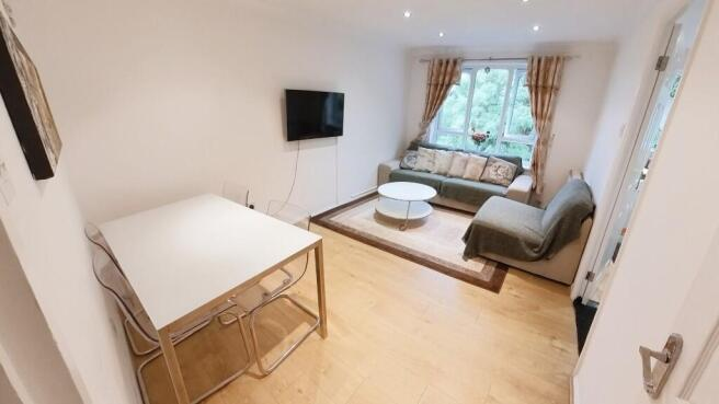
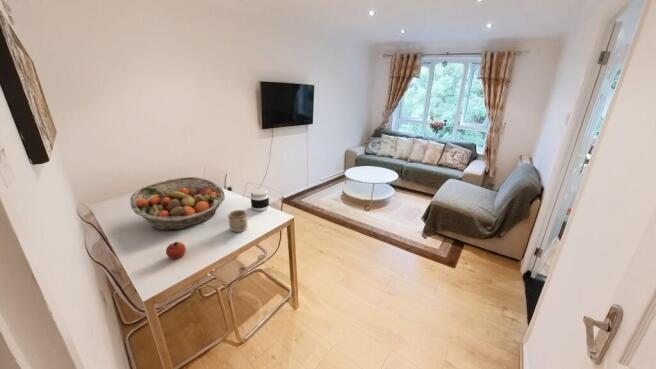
+ jar [250,188,270,212]
+ fruit basket [129,176,226,231]
+ fruit [165,241,187,260]
+ mug [227,209,248,233]
